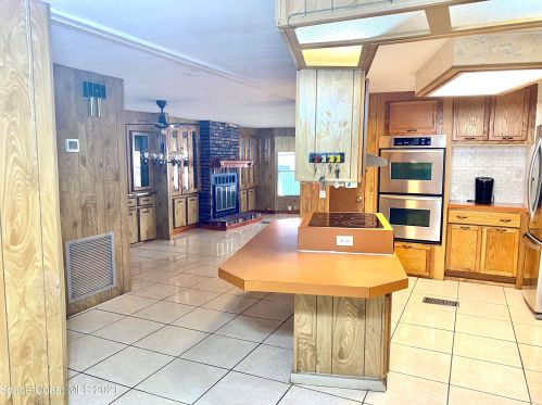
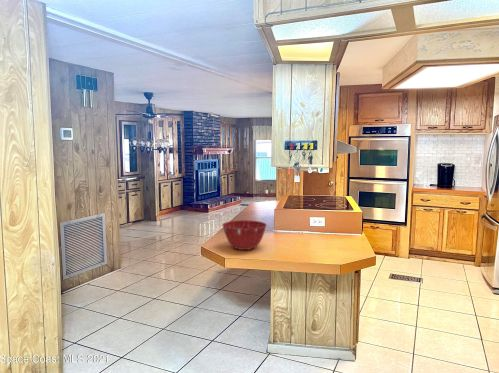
+ mixing bowl [221,219,268,251]
